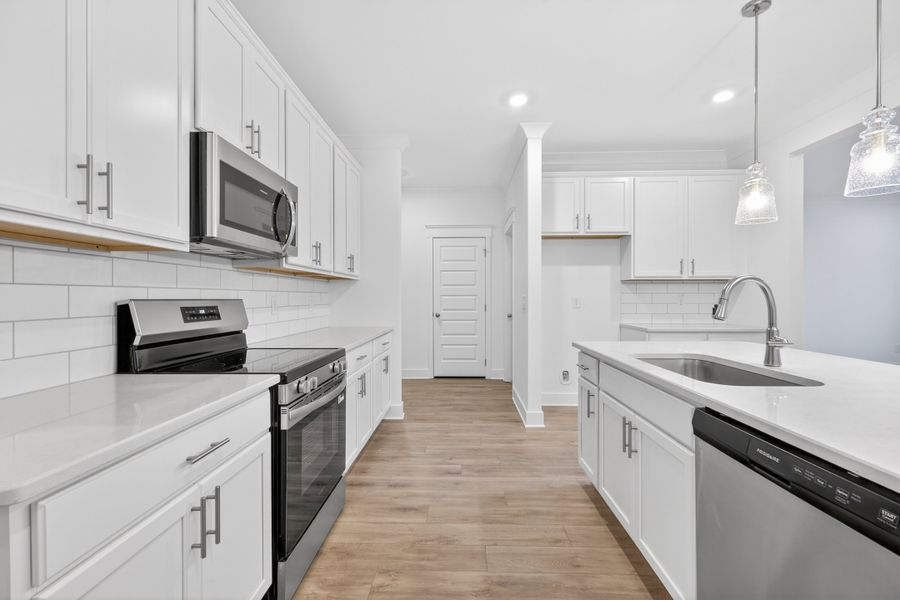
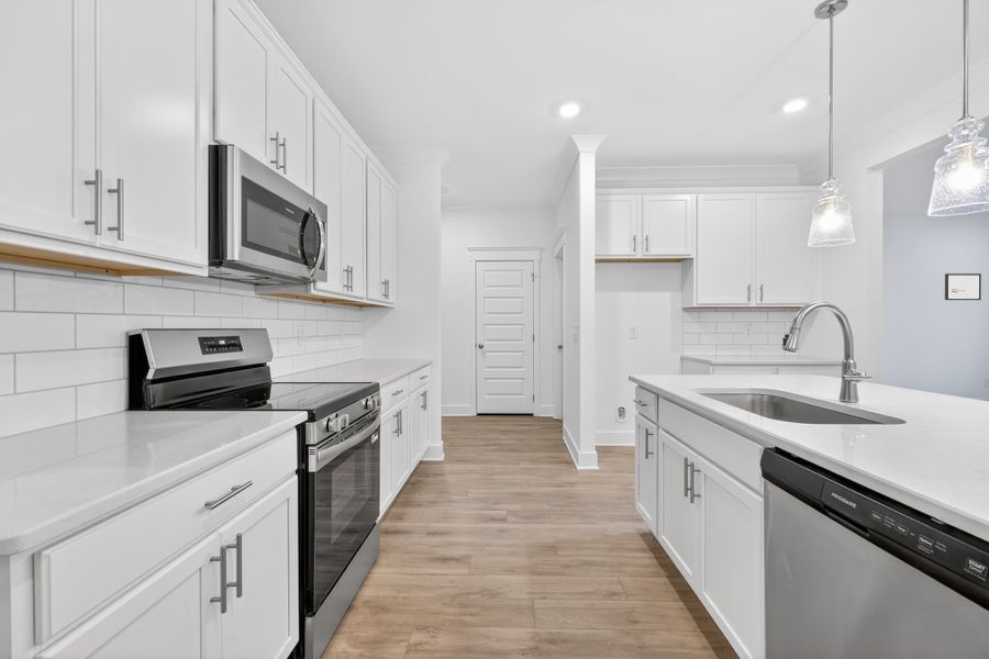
+ wall art [944,272,982,301]
